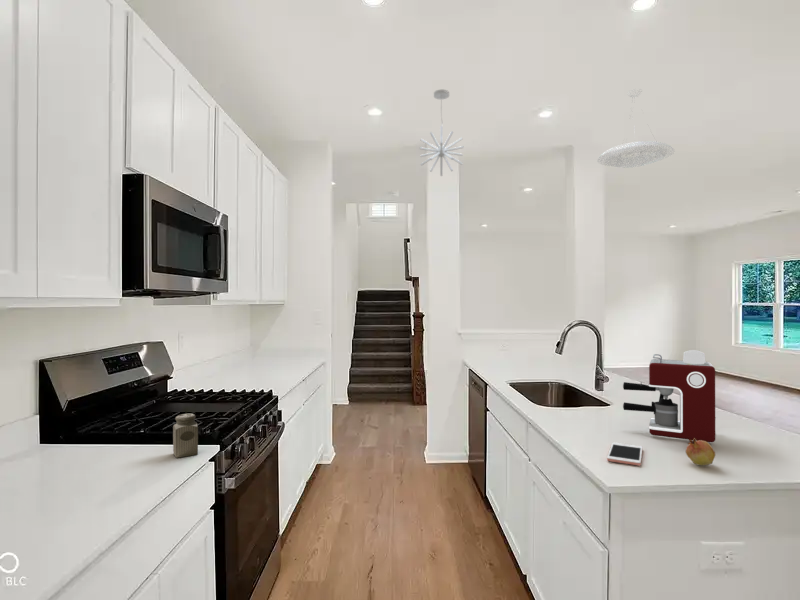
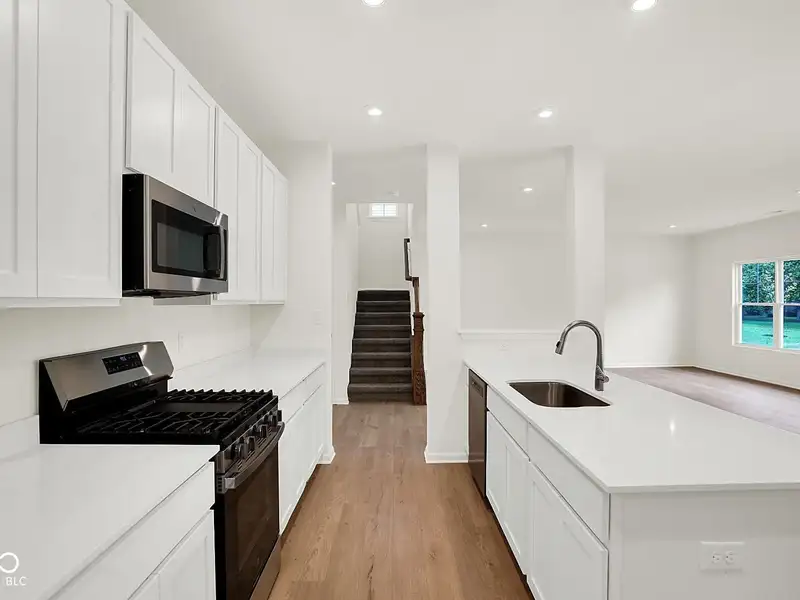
- coffee maker [622,349,716,444]
- salt shaker [172,413,199,459]
- pendant lamp [596,88,676,169]
- fruit [685,438,716,466]
- pendant light [418,89,465,177]
- cell phone [606,441,644,466]
